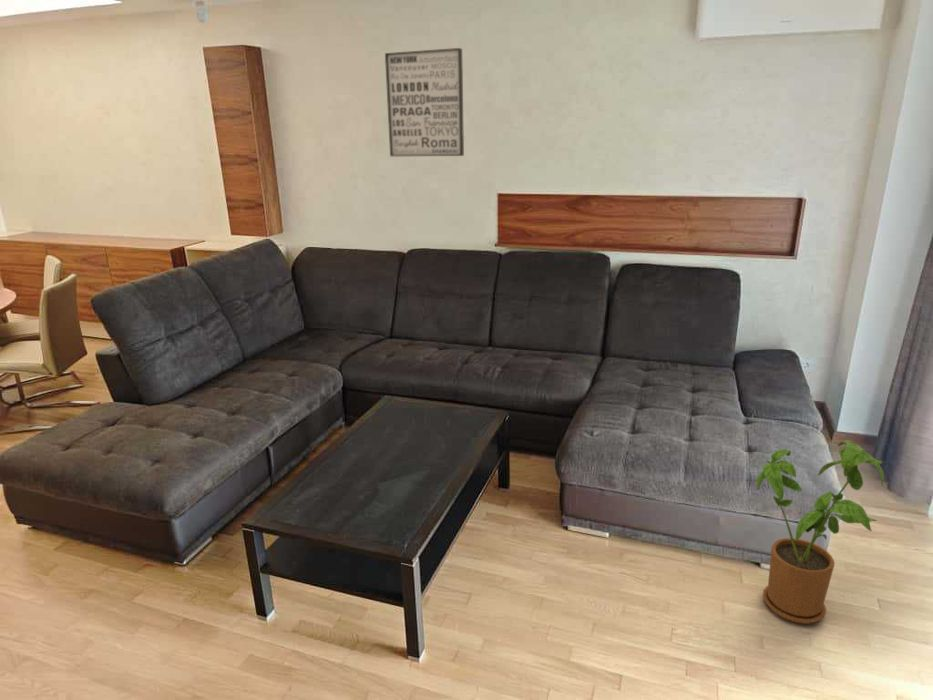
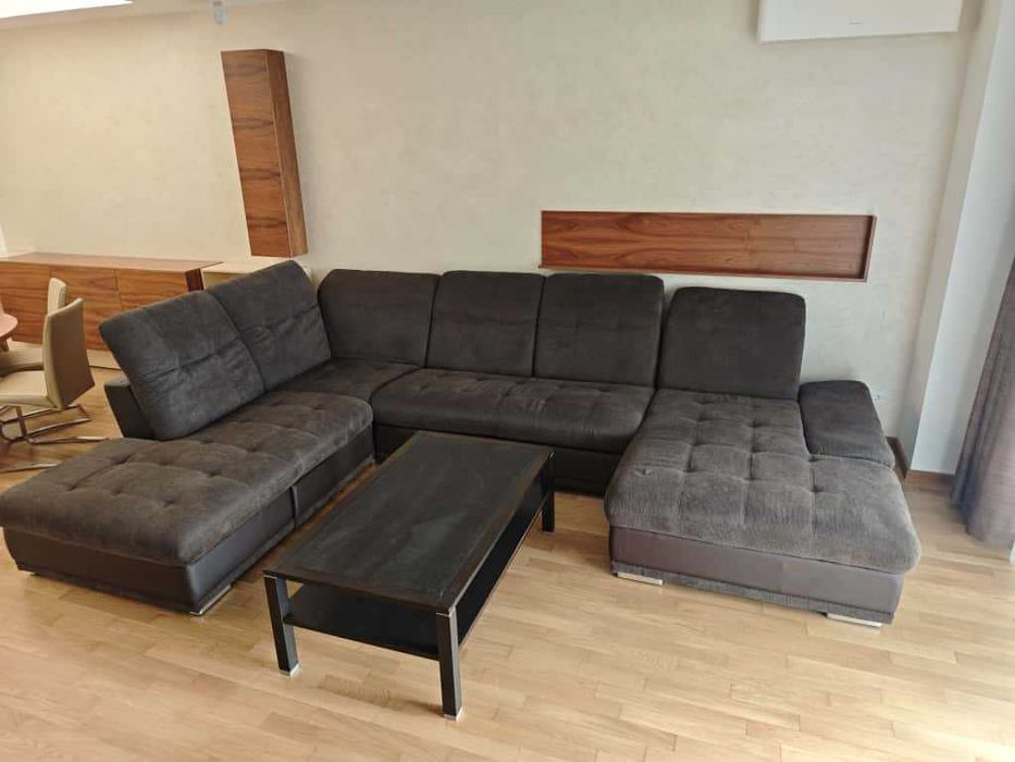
- house plant [755,439,885,625]
- wall art [384,47,465,157]
